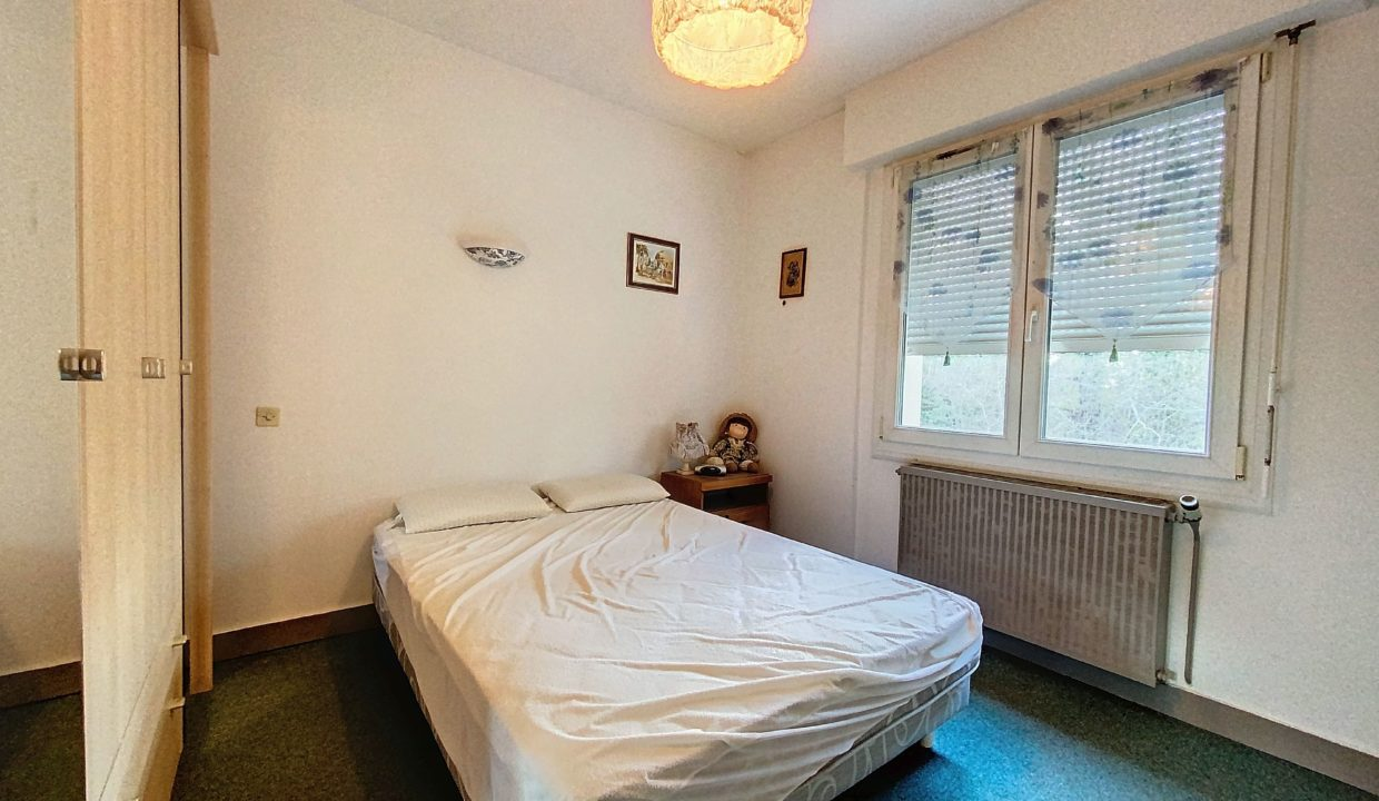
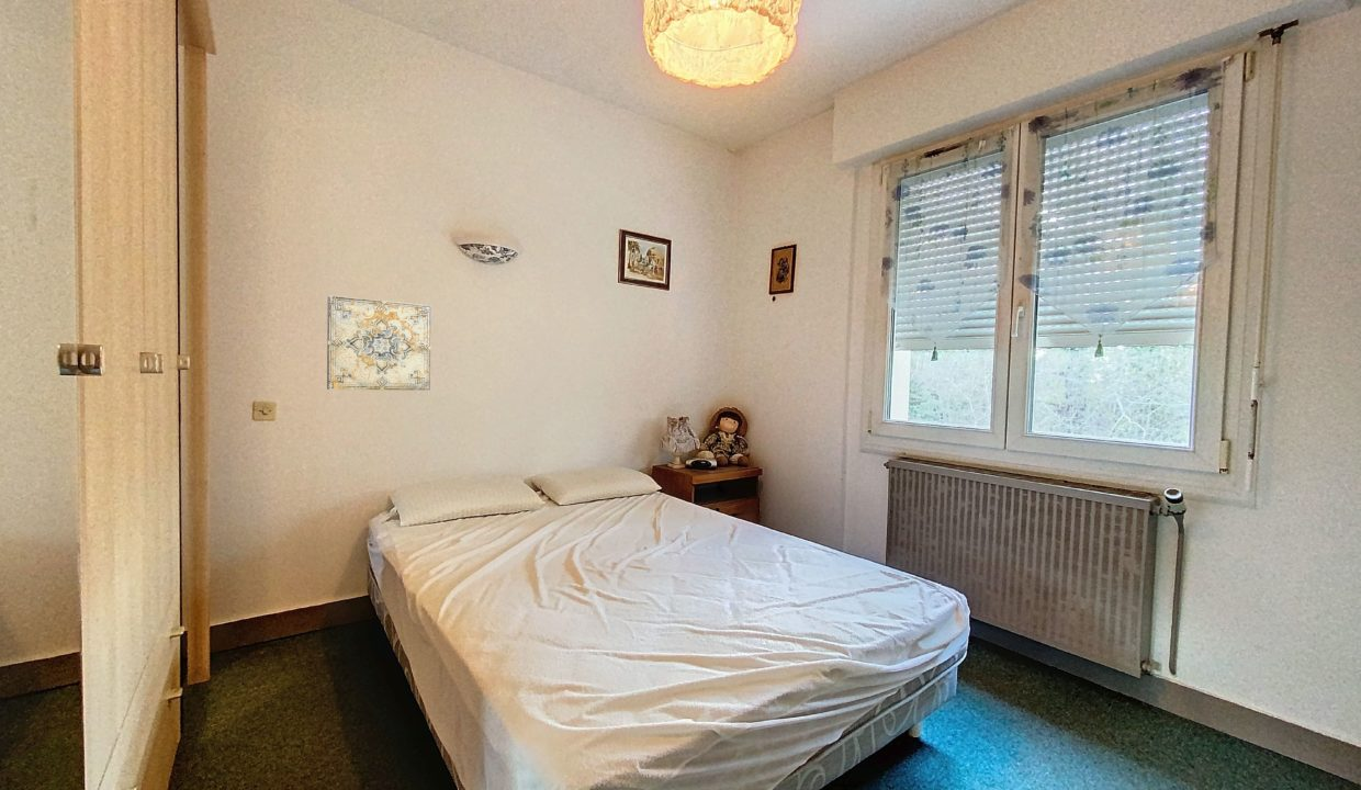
+ wall art [326,294,432,392]
